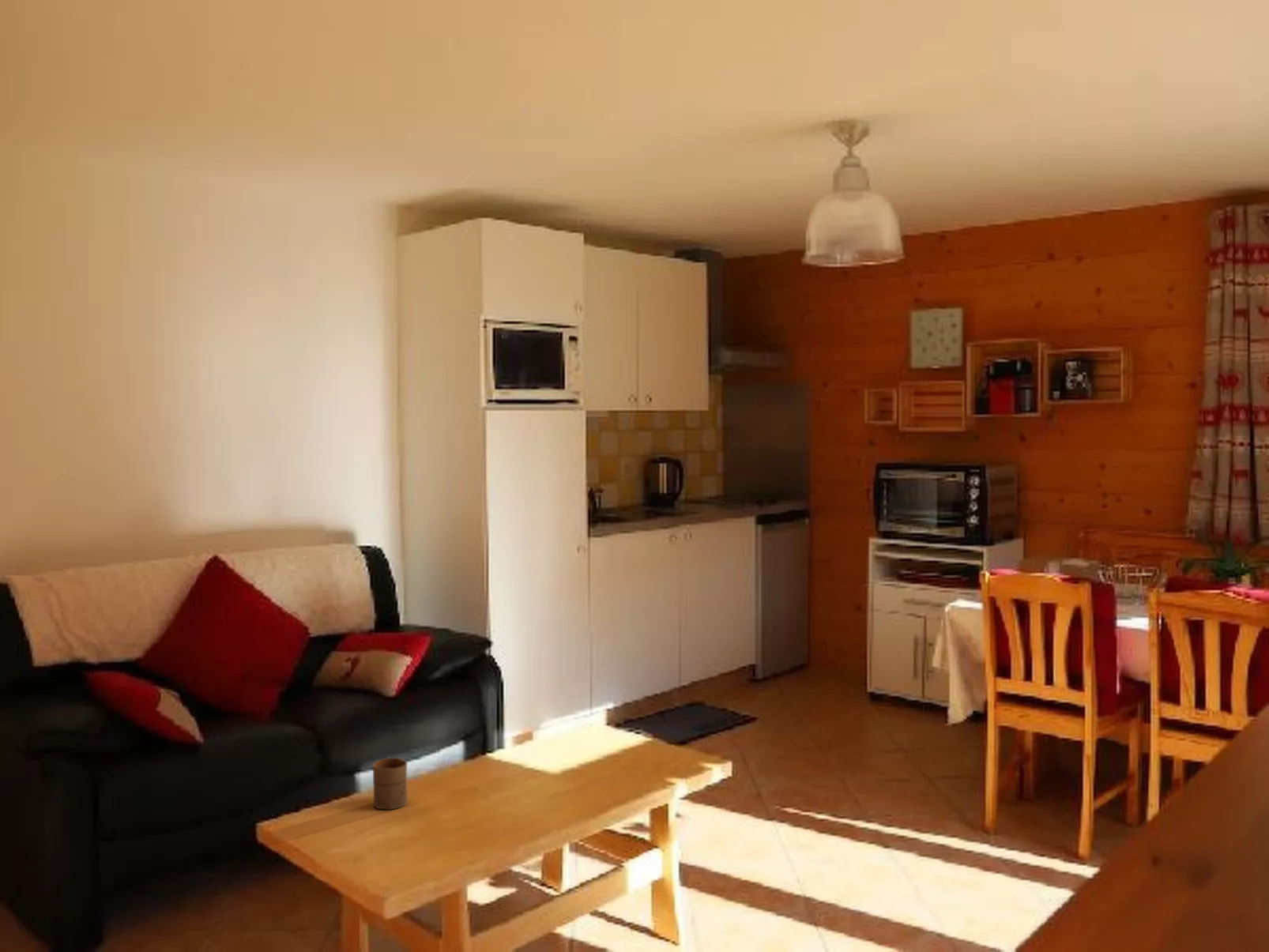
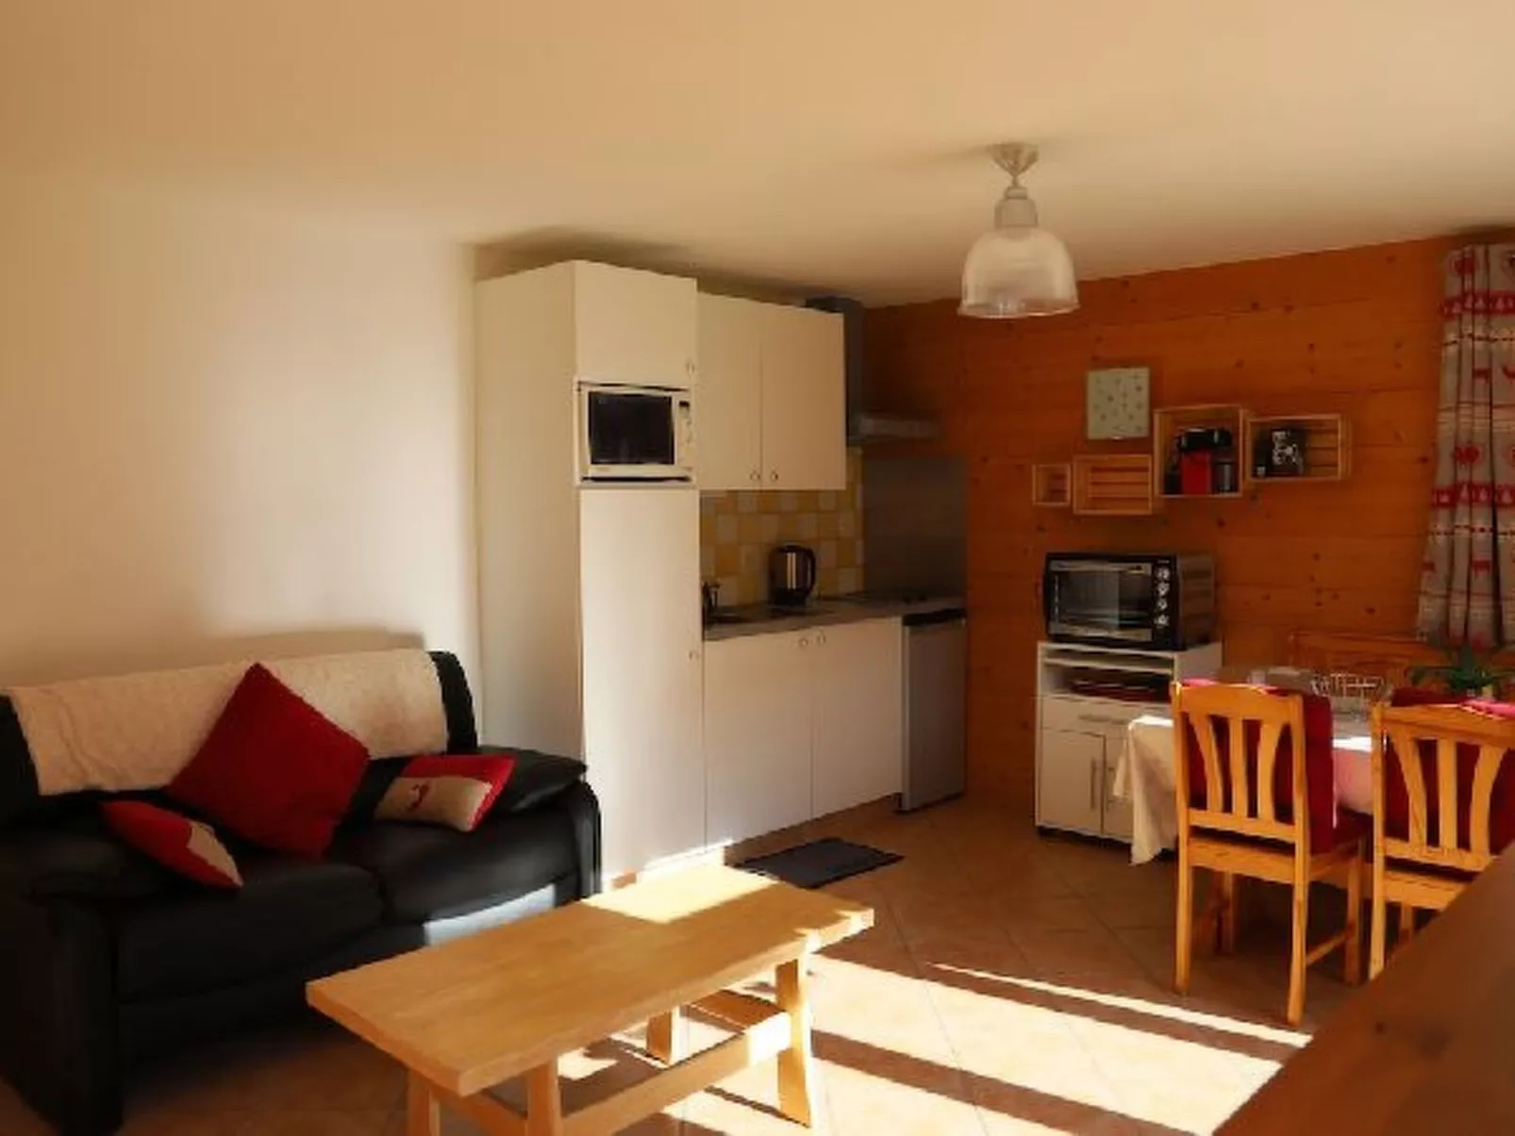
- cup [372,757,408,811]
